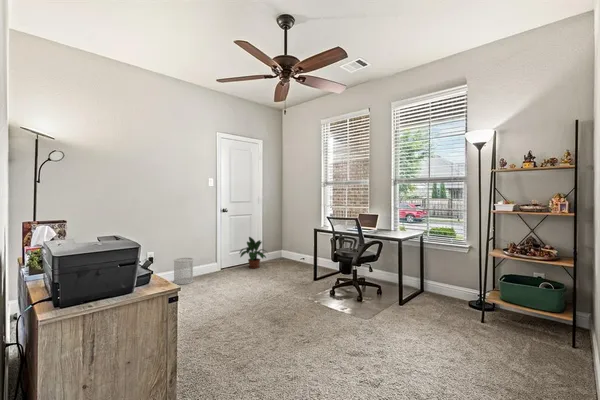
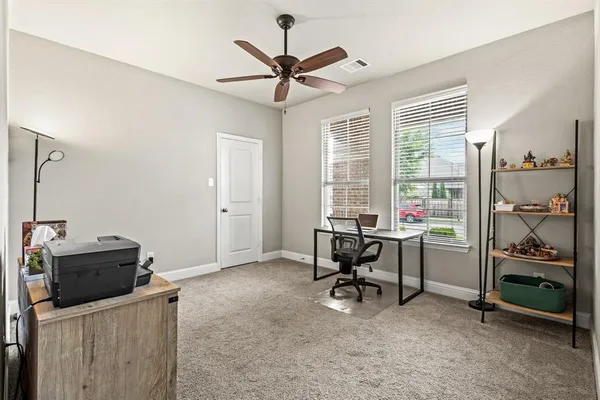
- wastebasket [173,257,194,285]
- potted plant [239,236,270,269]
